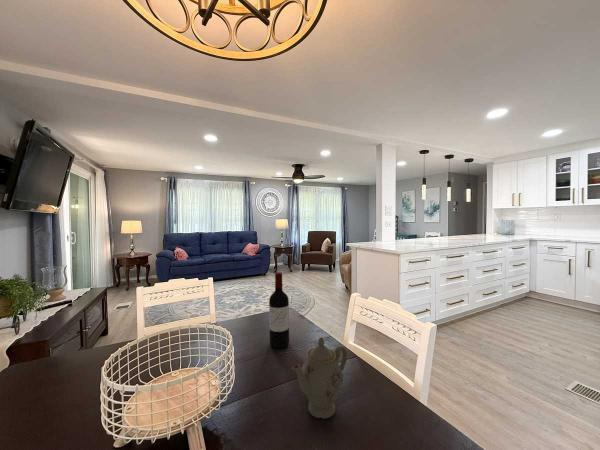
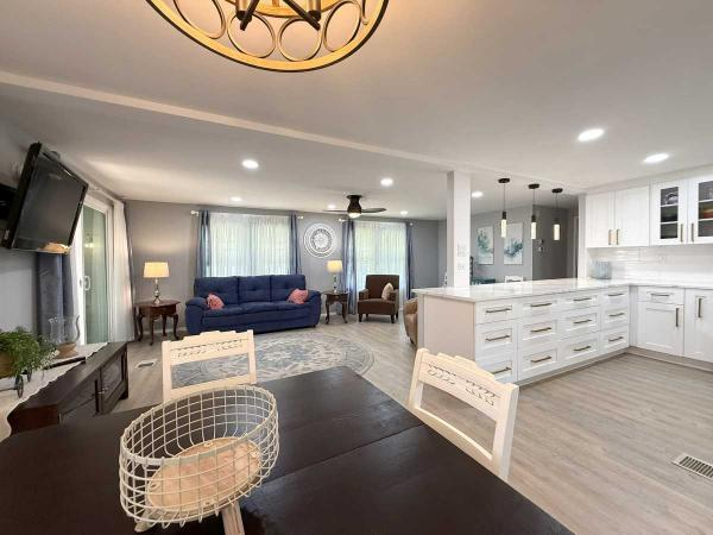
- wine bottle [268,271,290,349]
- chinaware [291,336,348,420]
